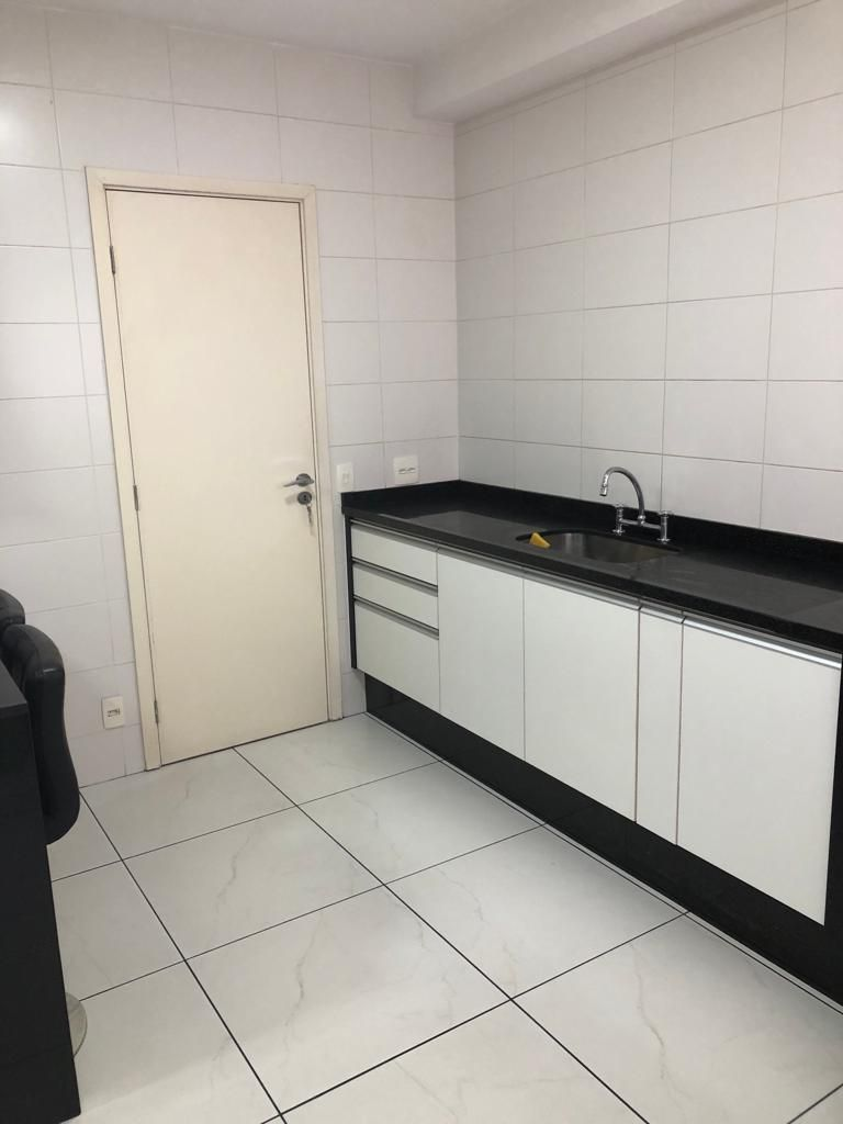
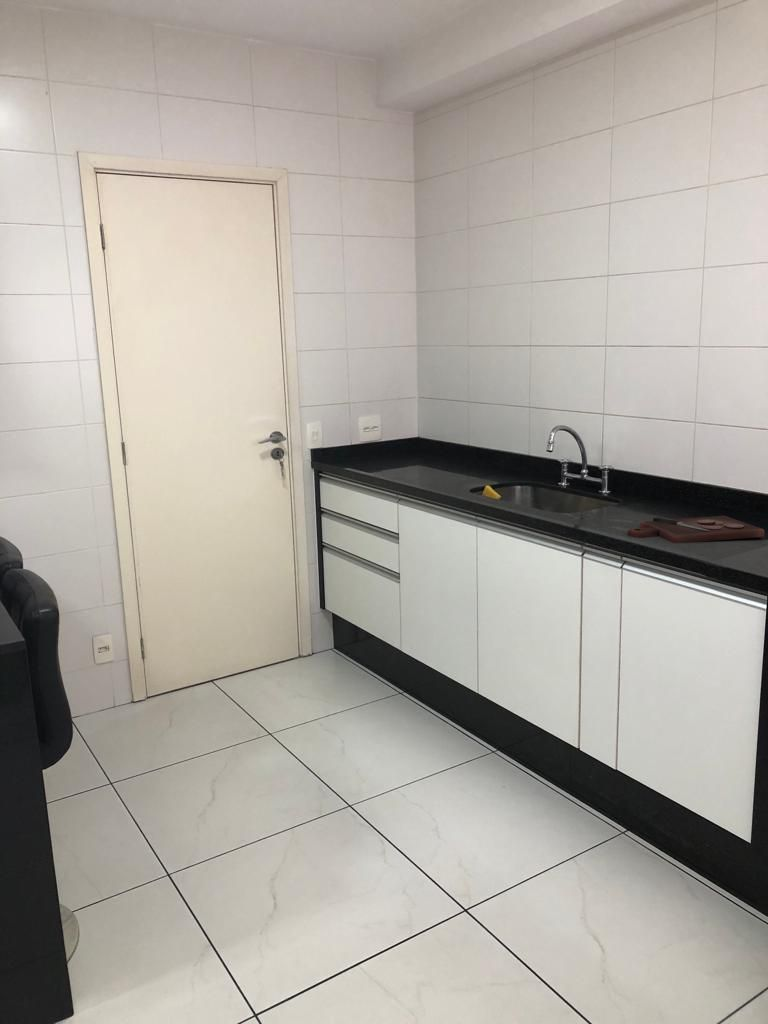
+ cutting board [627,515,765,544]
